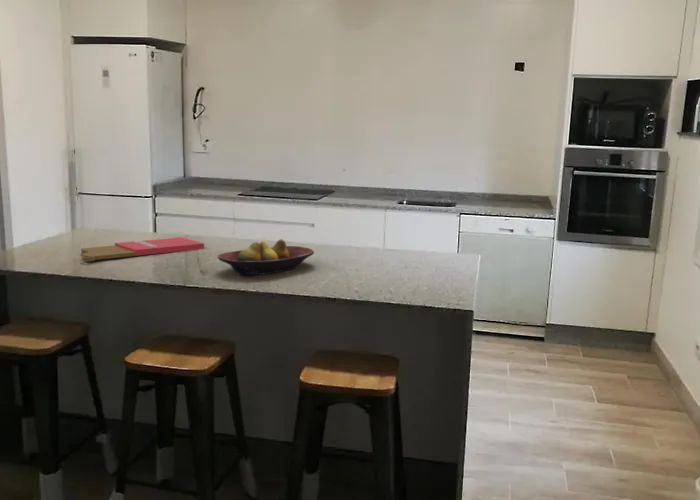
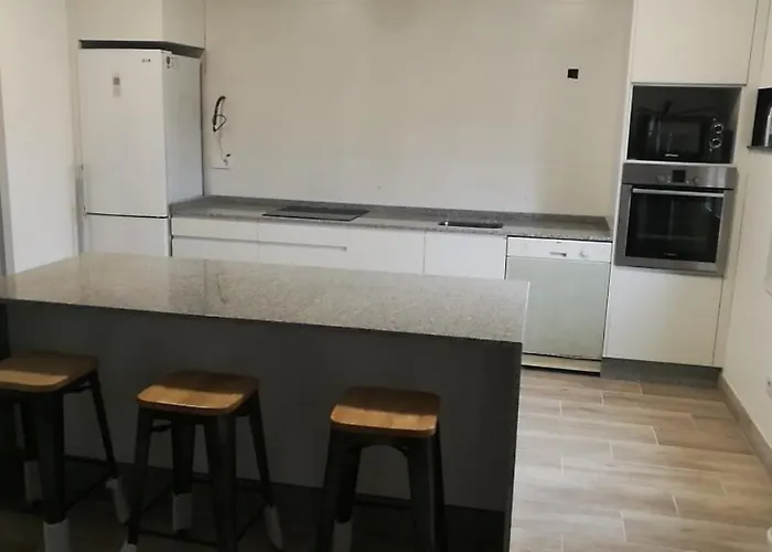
- fruit bowl [217,238,315,276]
- cutting board [80,236,205,262]
